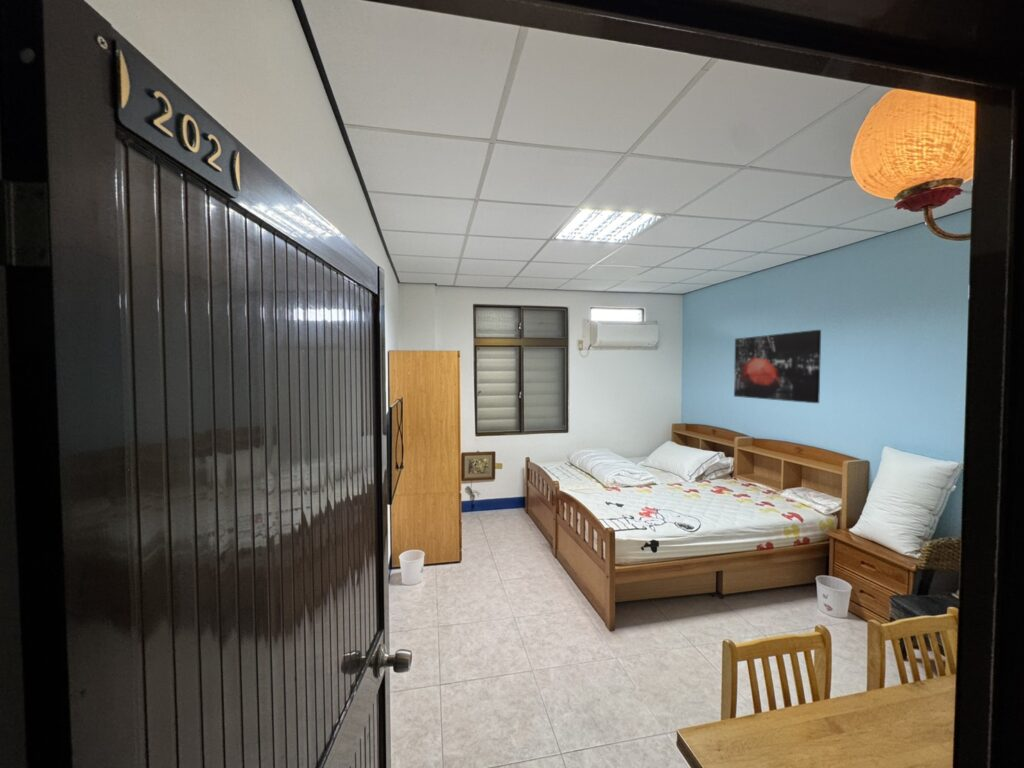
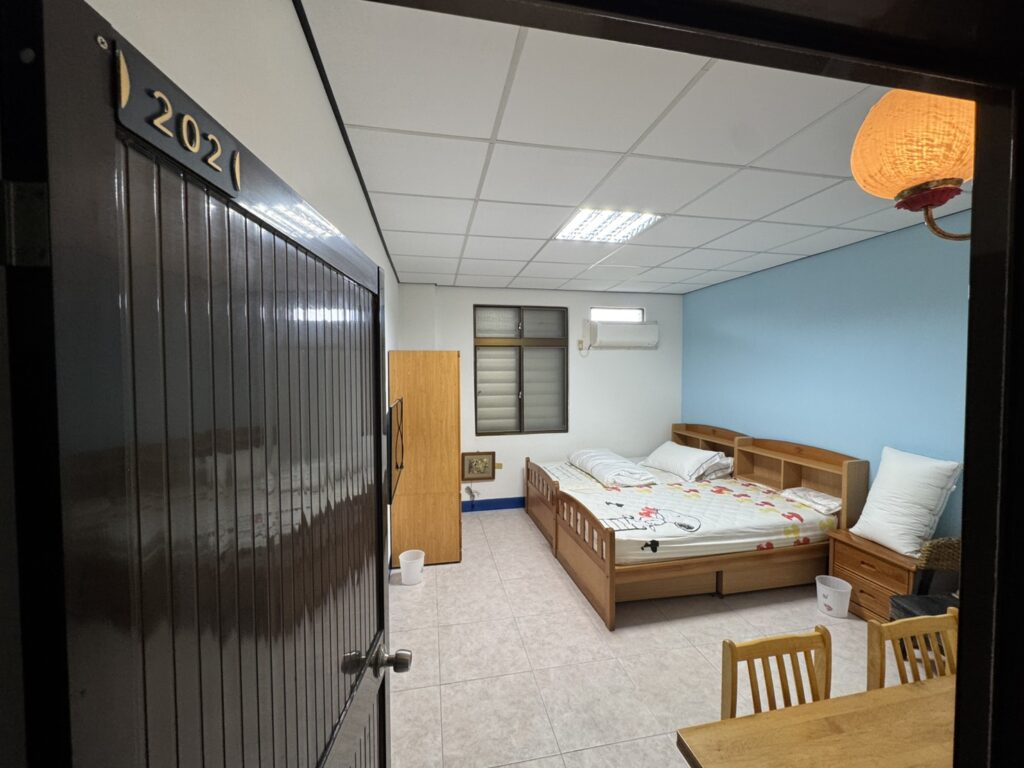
- wall art [733,329,822,404]
